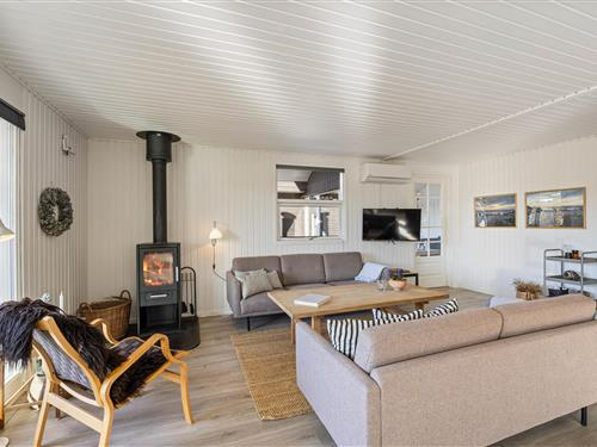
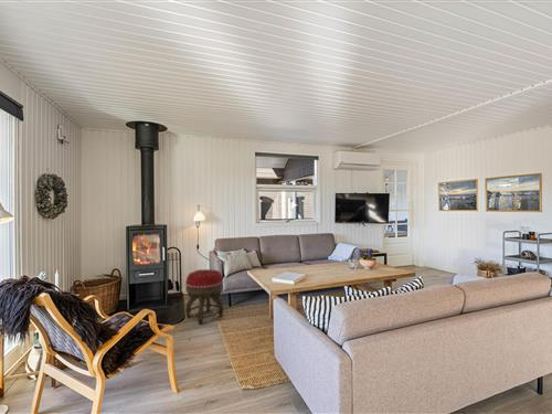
+ footstool [184,268,224,326]
